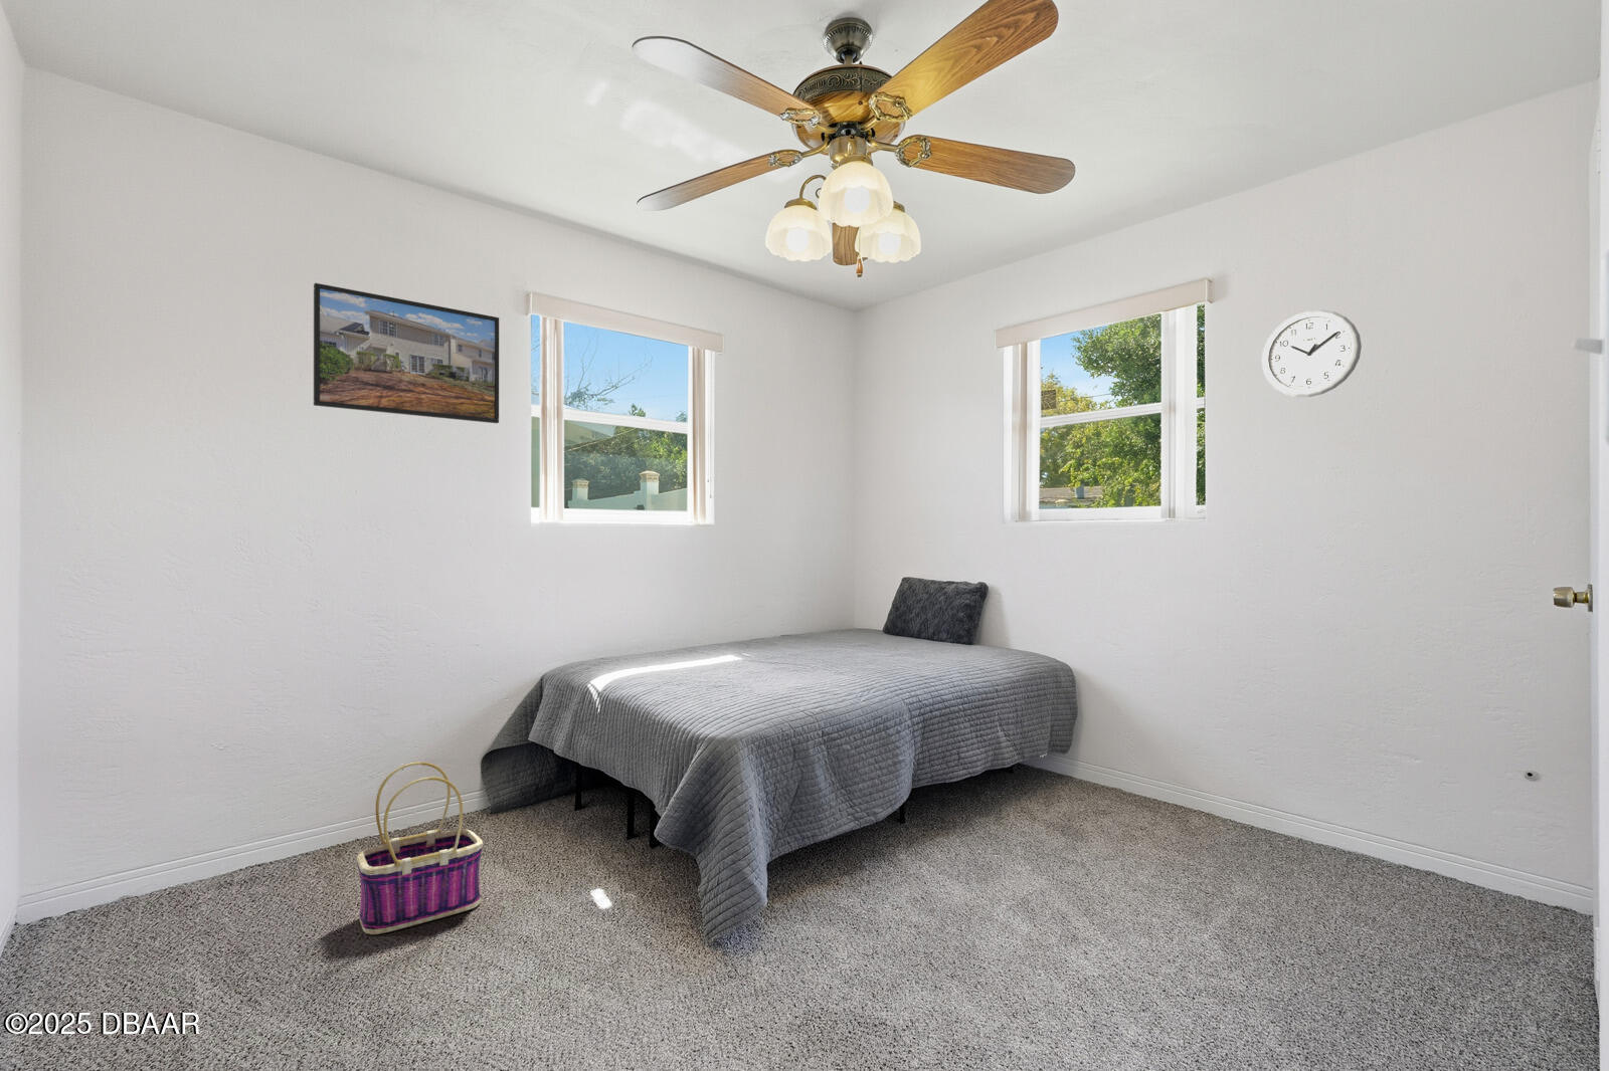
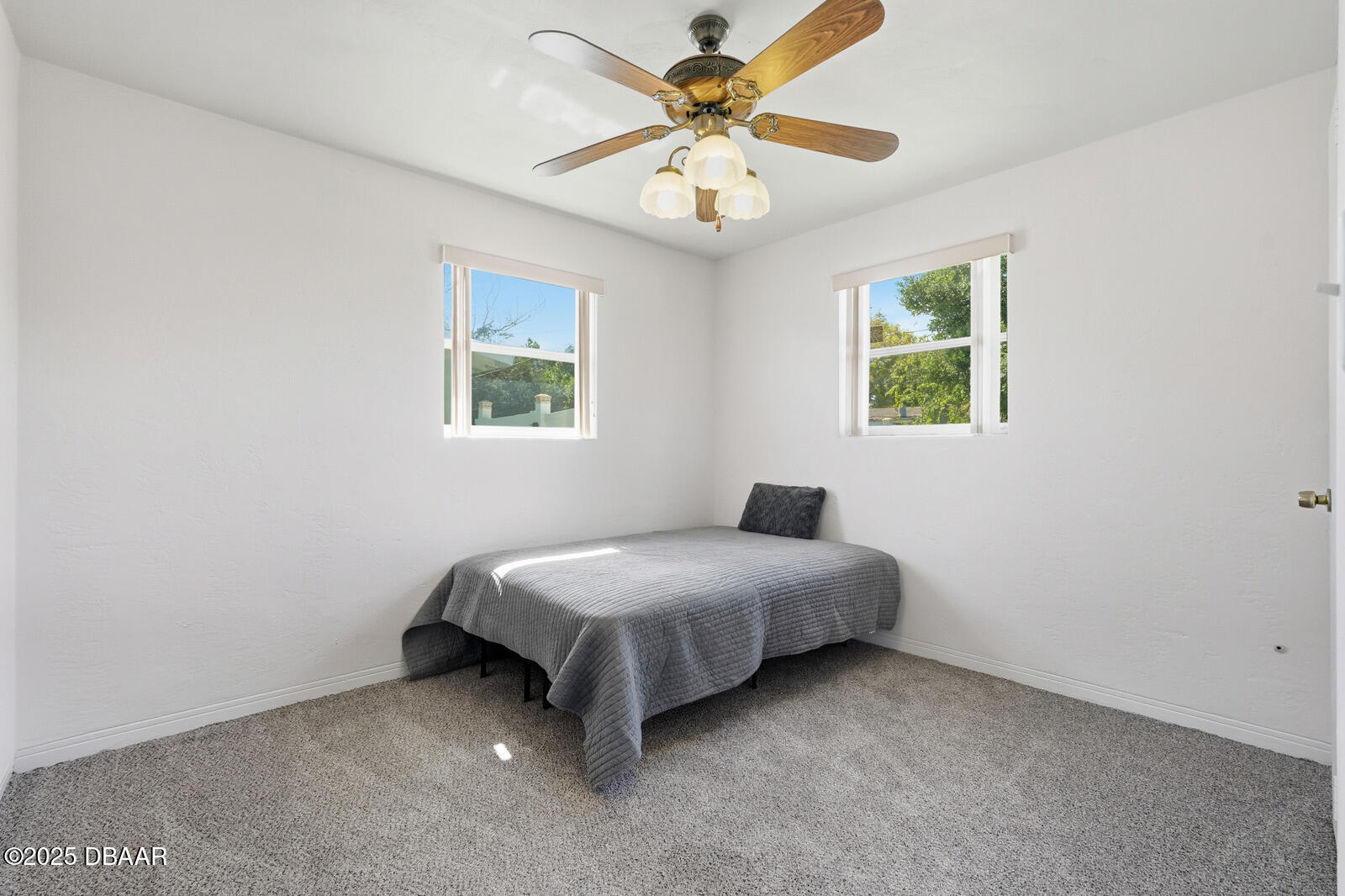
- basket [356,760,483,936]
- wall clock [1261,310,1363,398]
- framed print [312,282,500,424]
